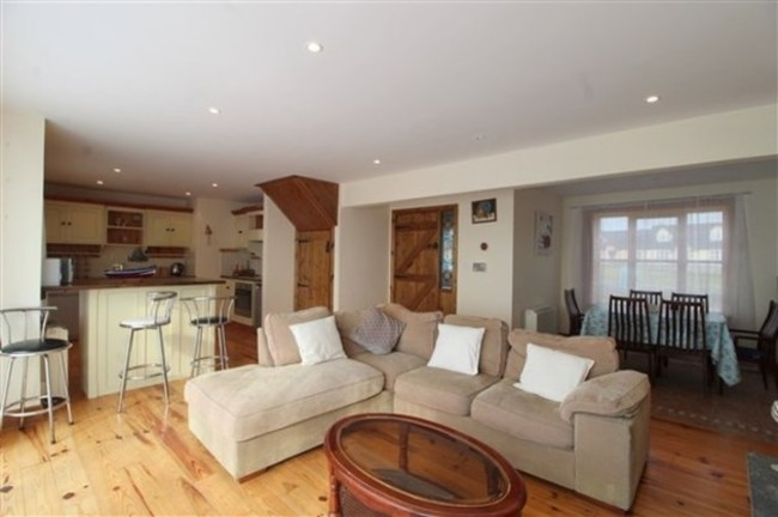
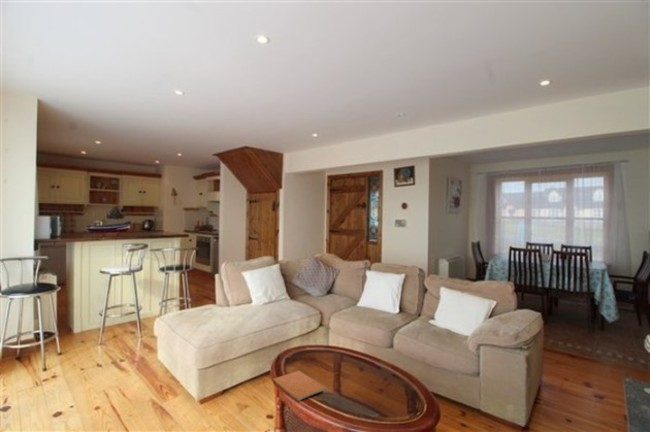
+ book [272,370,327,402]
